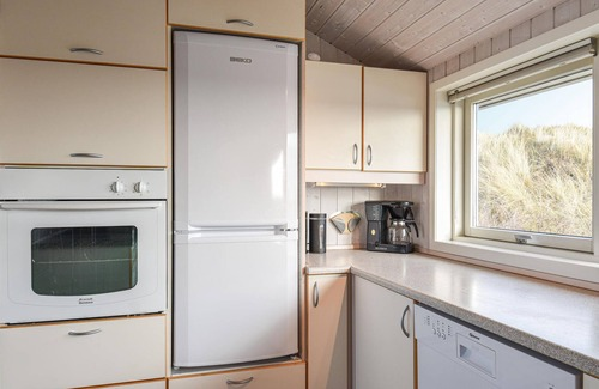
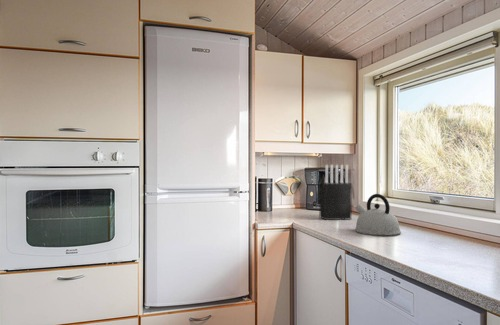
+ kettle [354,193,402,236]
+ knife block [319,164,353,221]
